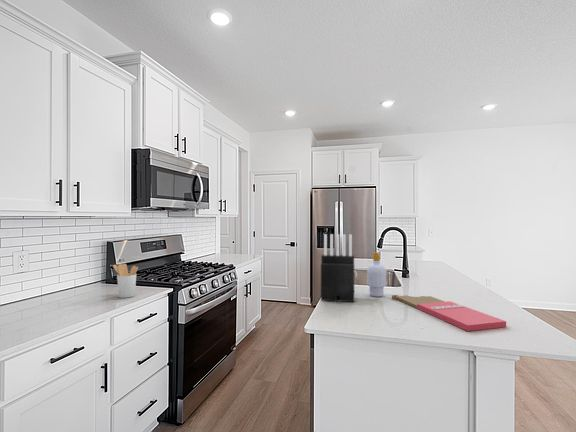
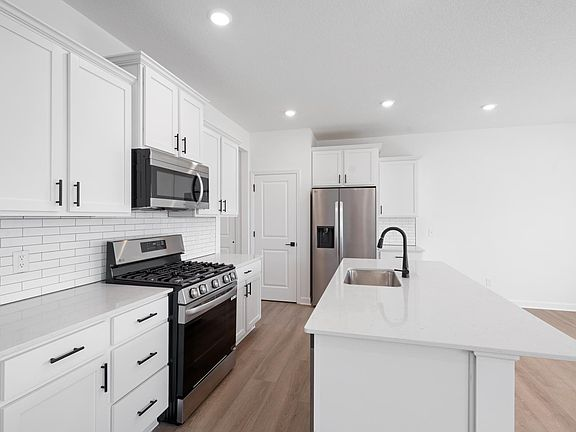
- soap bottle [366,251,387,298]
- cutting board [391,294,507,332]
- utensil holder [112,263,139,299]
- knife block [320,233,355,303]
